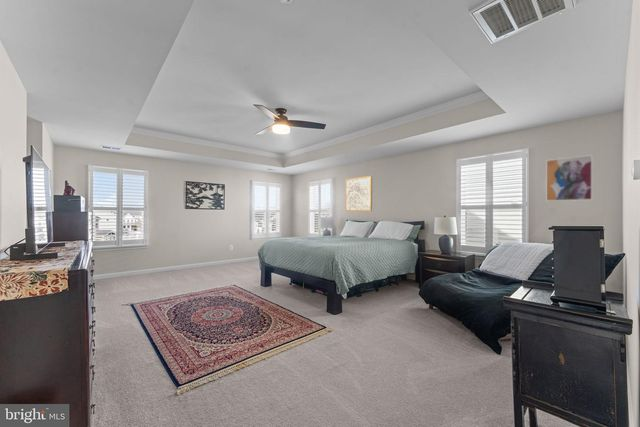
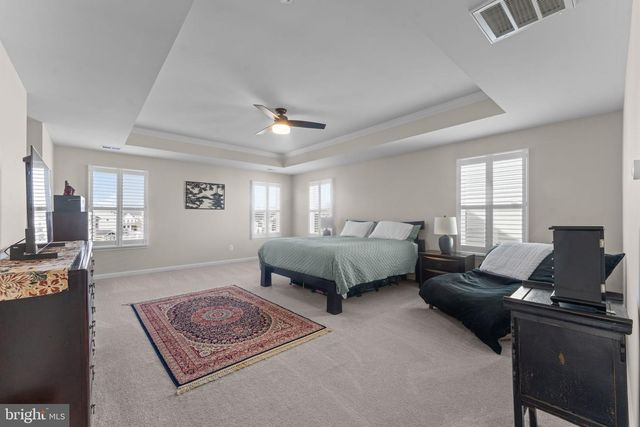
- wall art [545,154,594,202]
- wall art [344,175,373,212]
